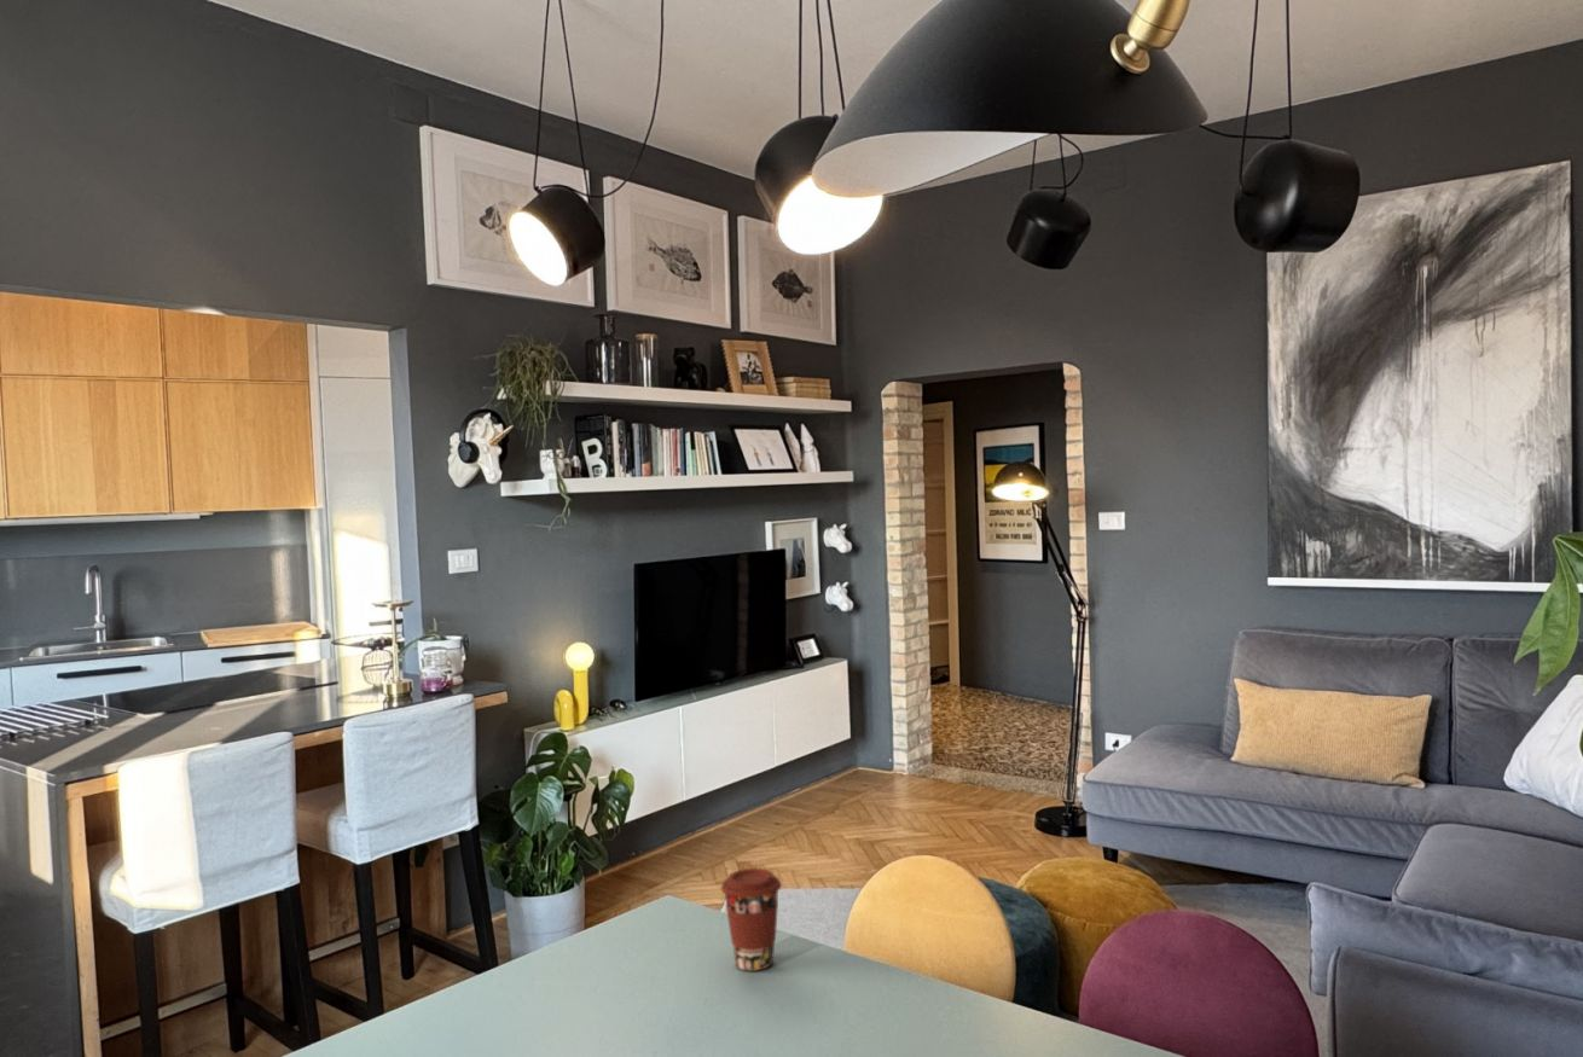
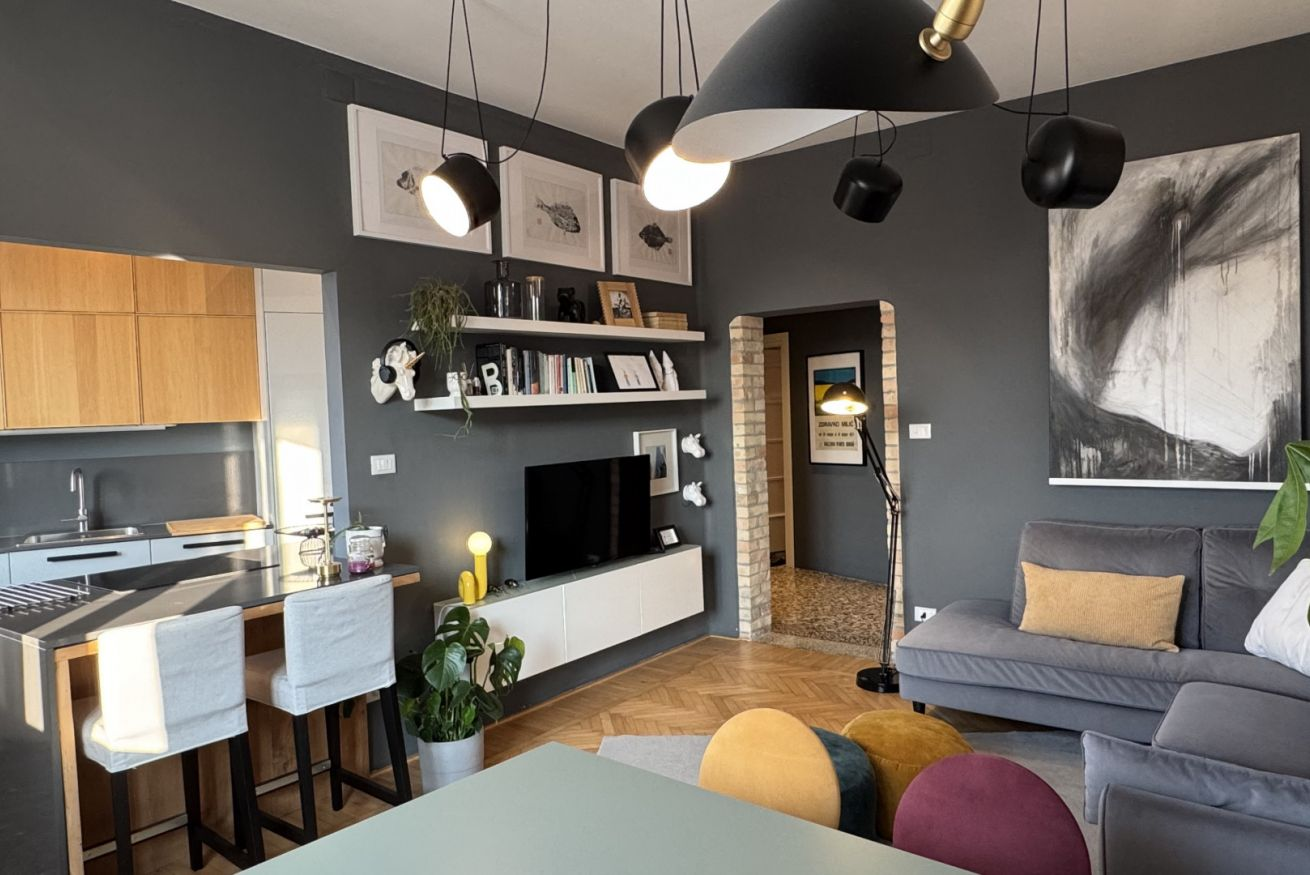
- coffee cup [720,867,783,972]
